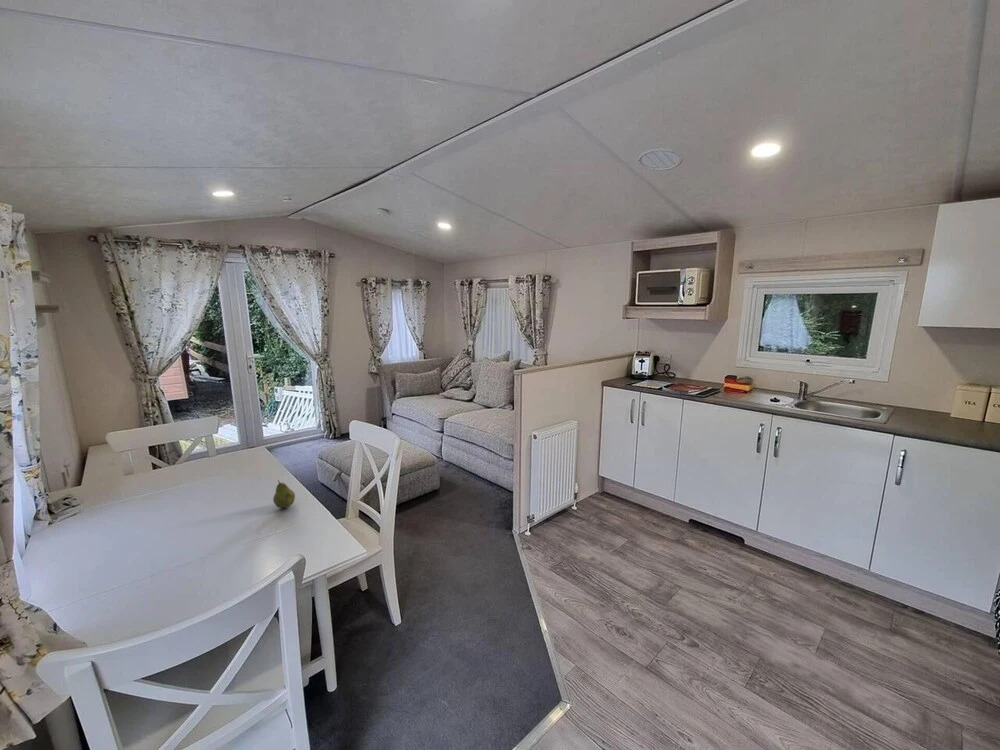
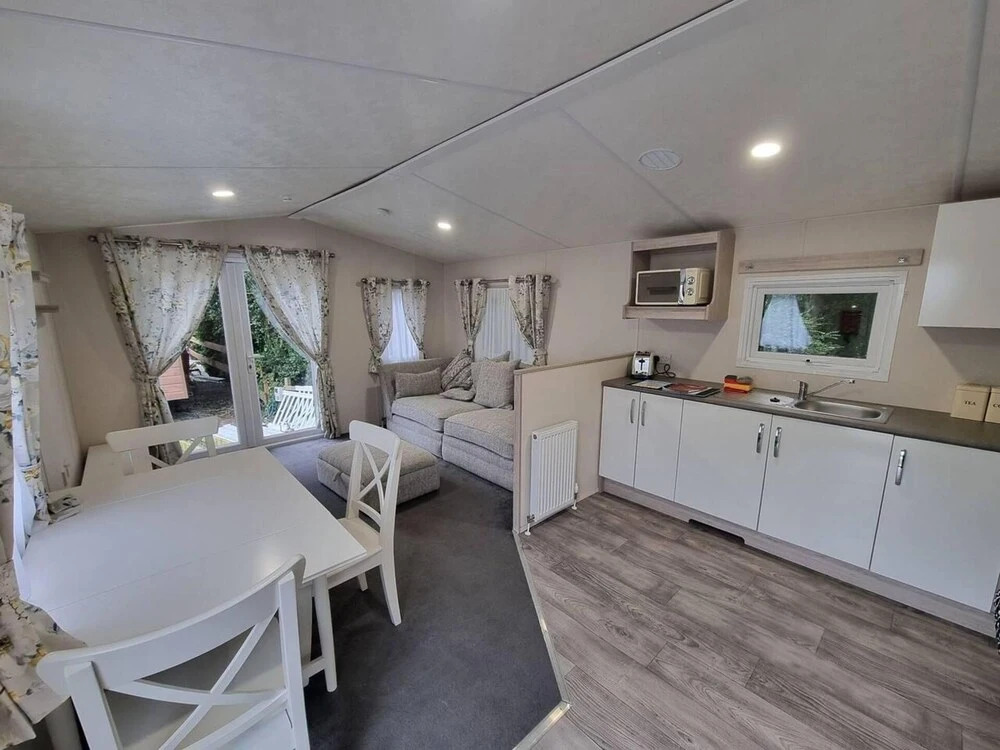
- fruit [272,479,296,509]
